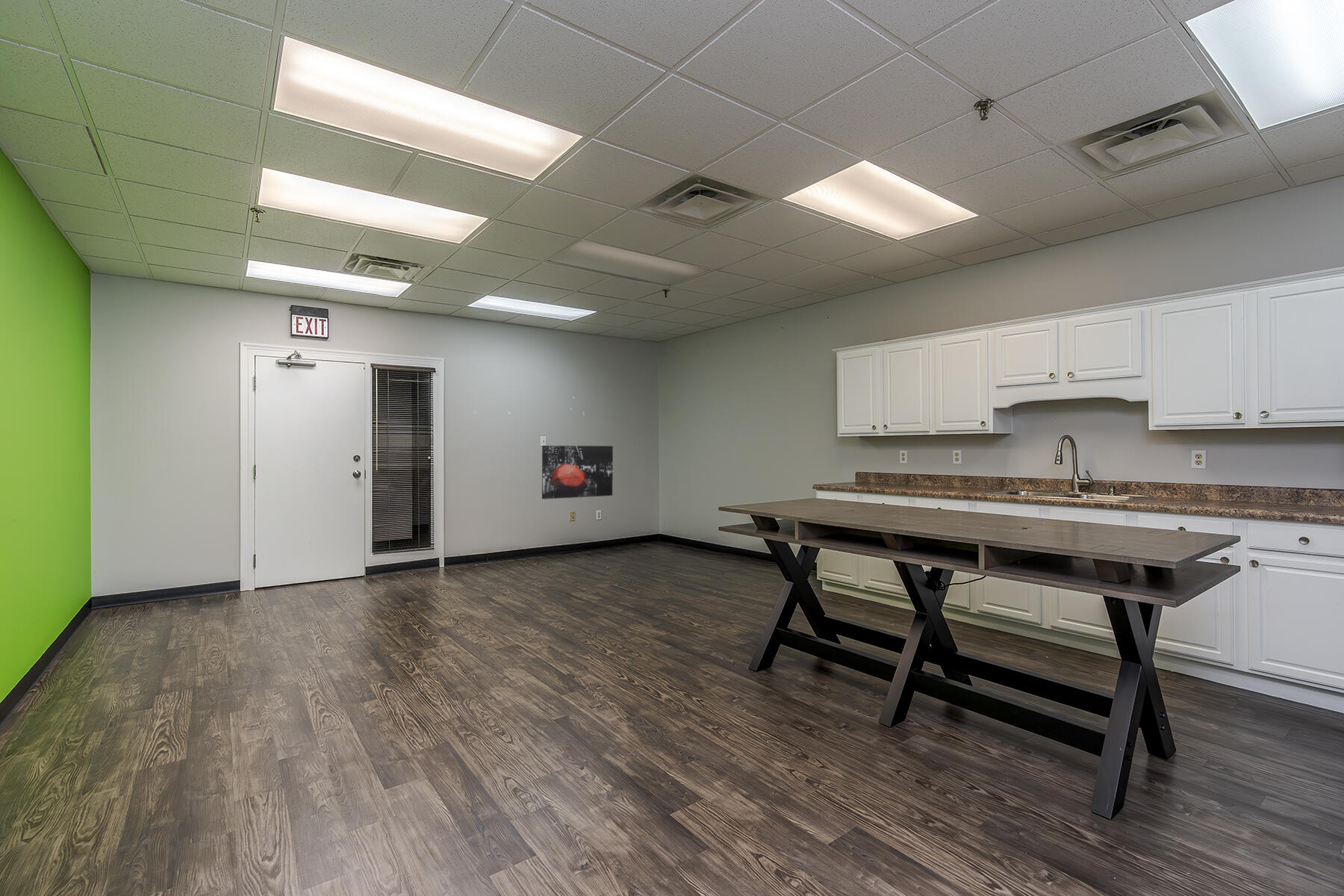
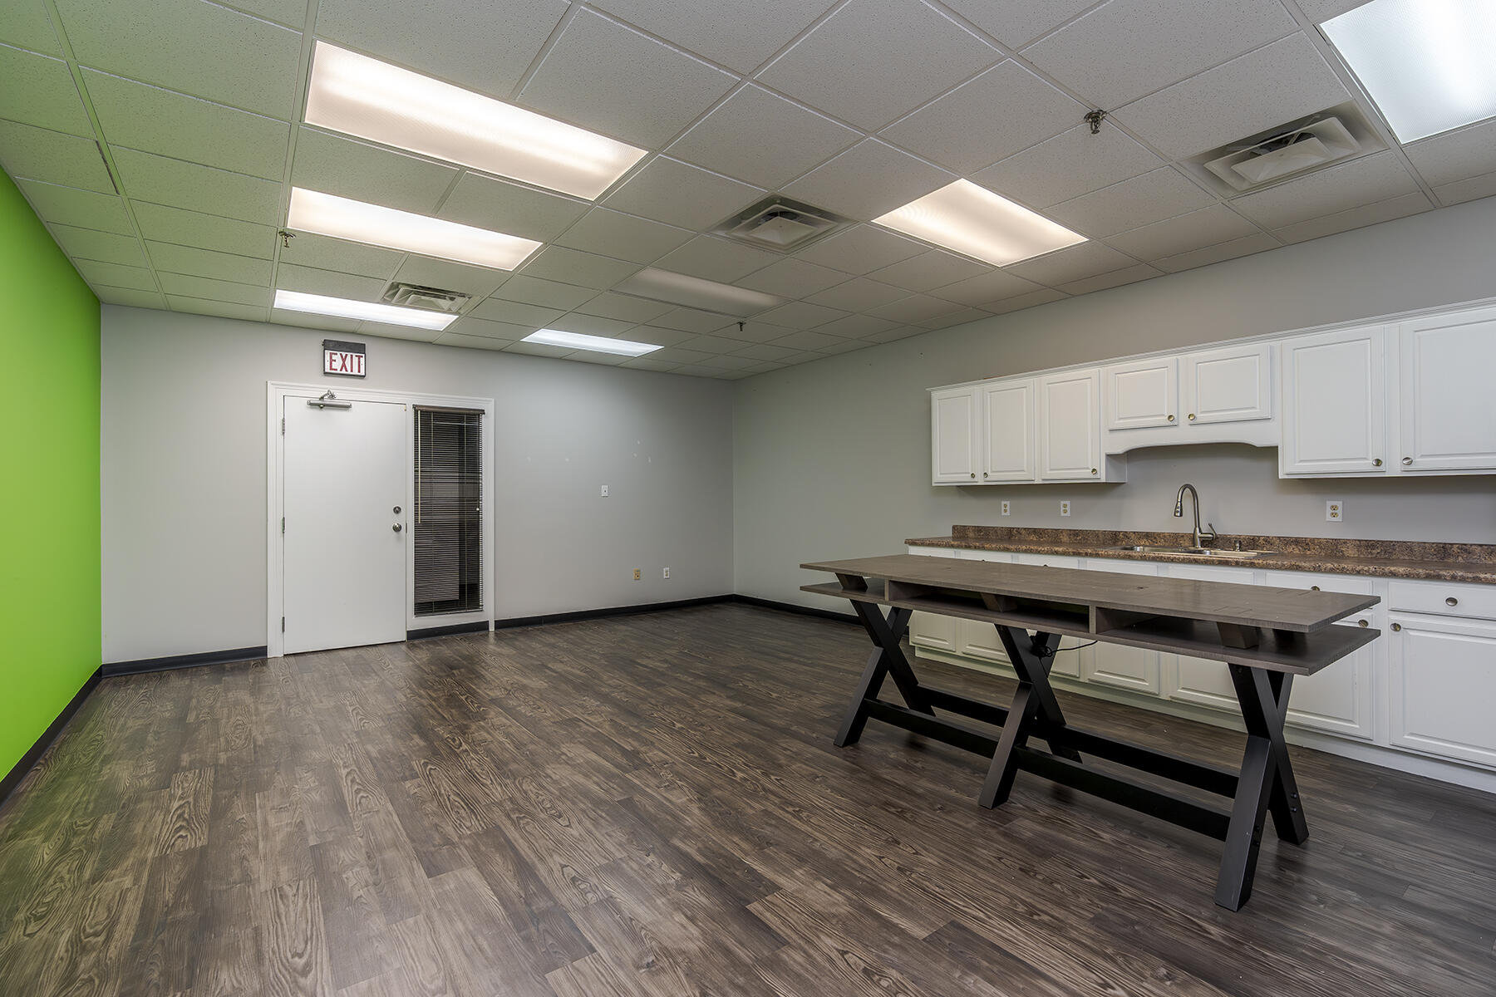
- wall art [541,445,614,500]
